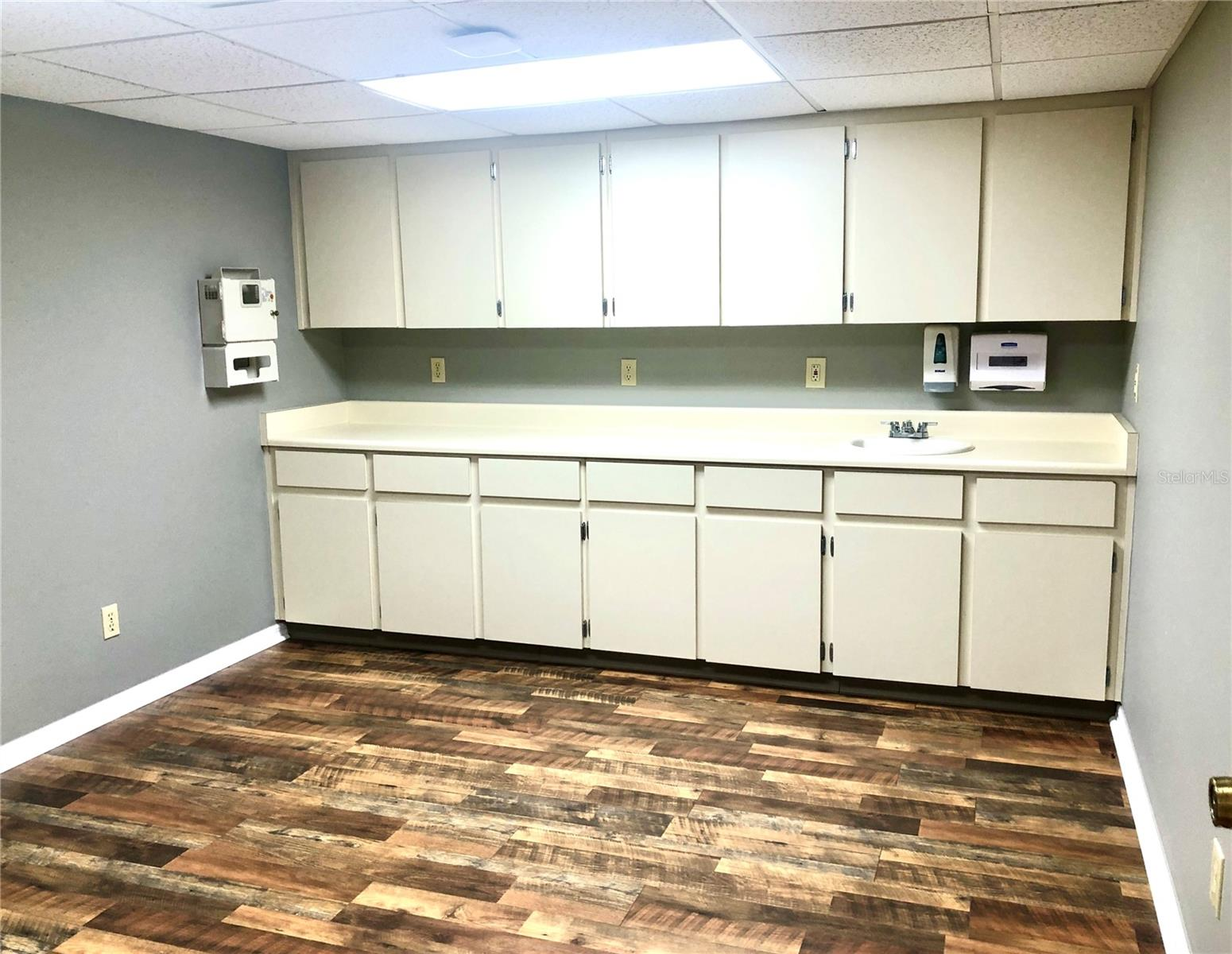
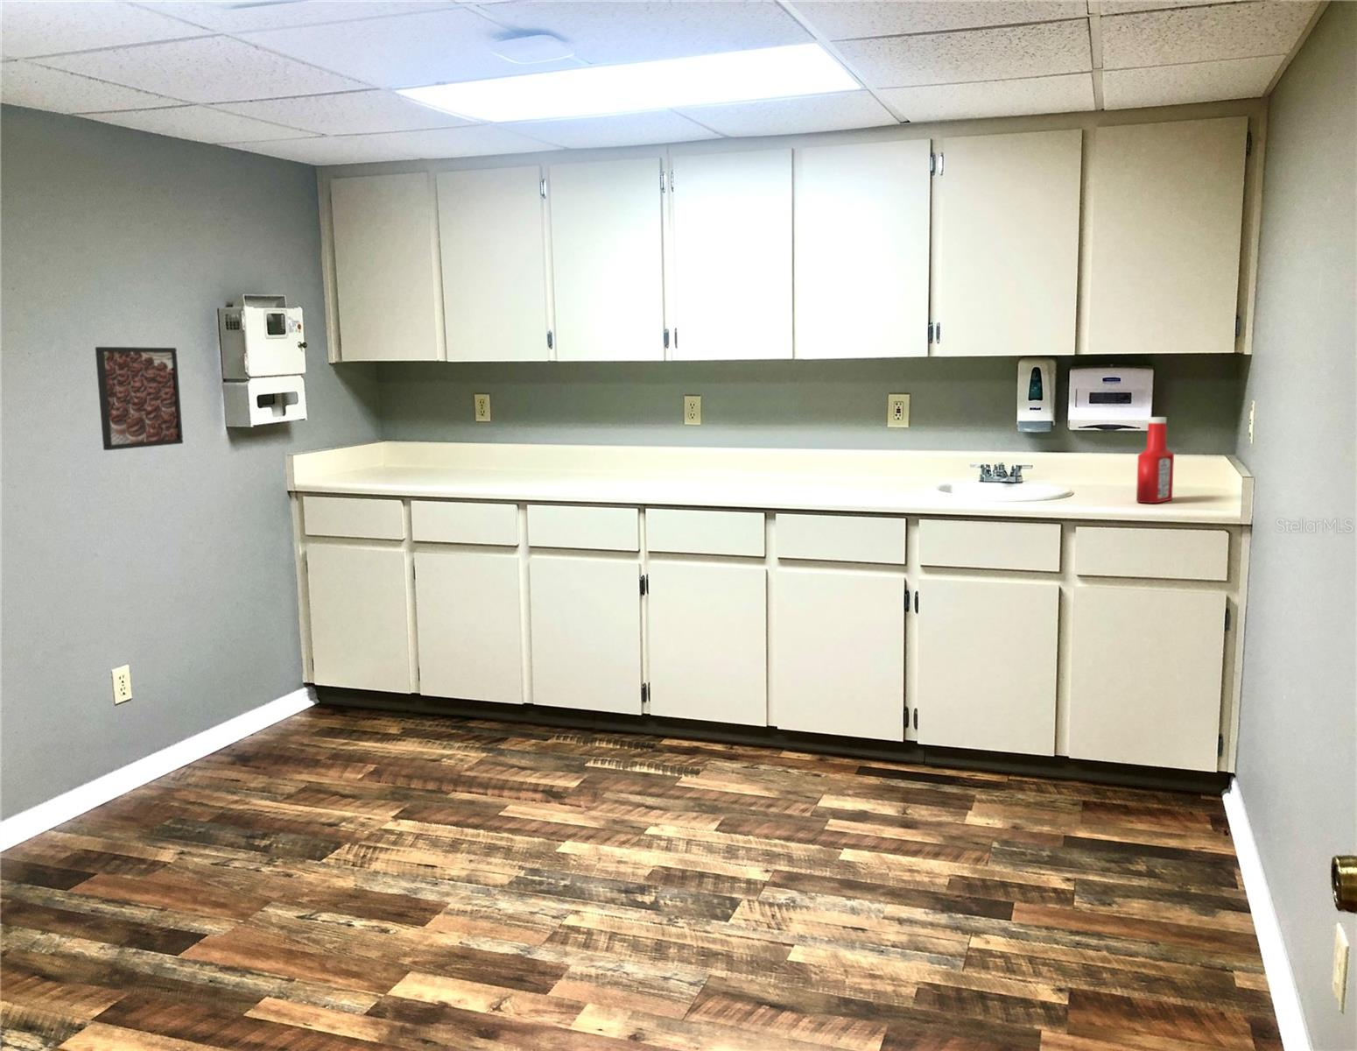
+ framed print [95,346,184,451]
+ soap bottle [1136,416,1175,503]
